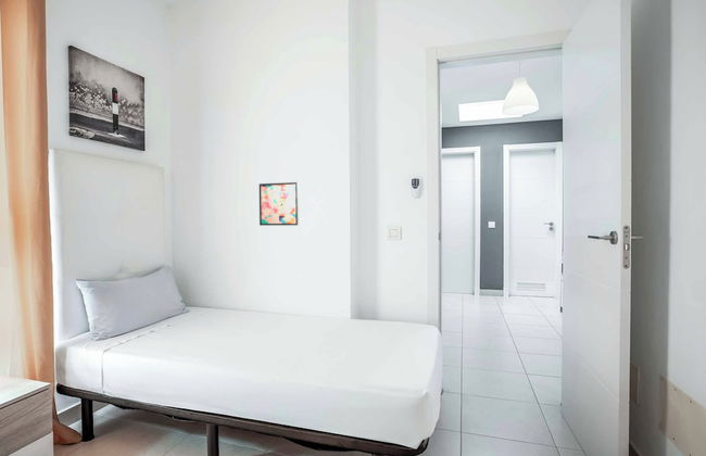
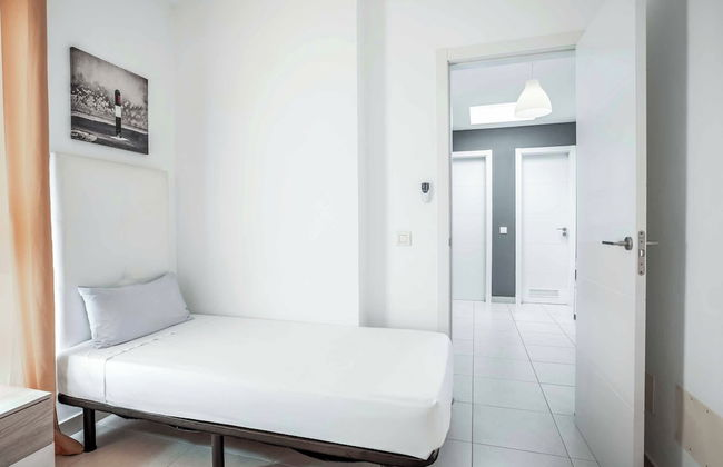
- wall art [259,181,300,227]
